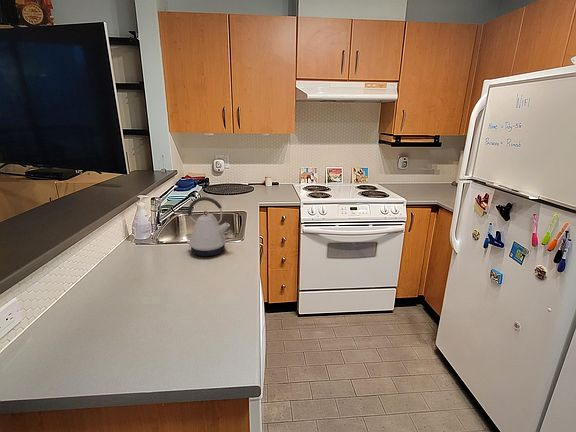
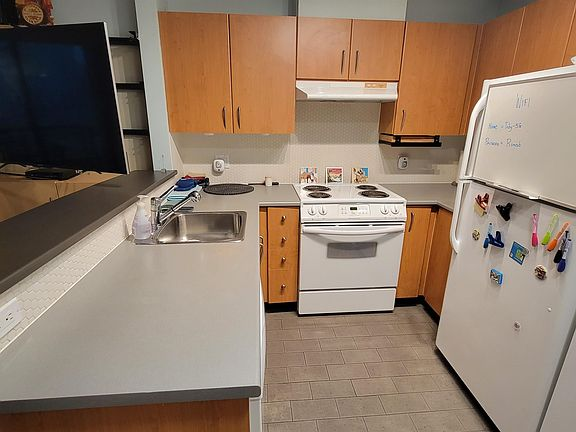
- kettle [186,196,231,257]
